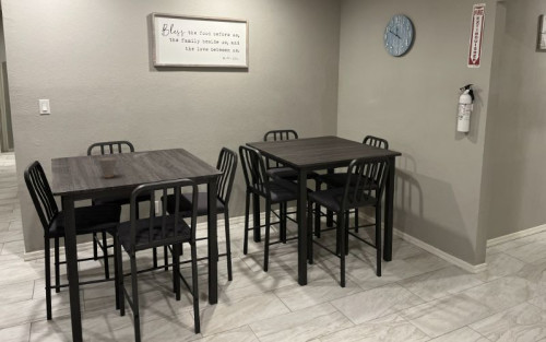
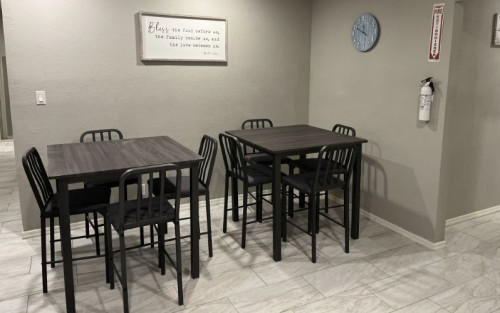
- cup [97,157,118,179]
